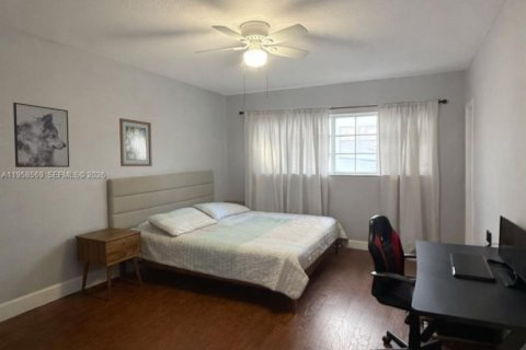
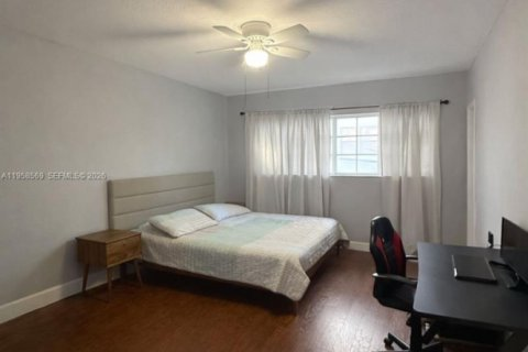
- wall art [12,102,70,168]
- wall art [118,117,153,167]
